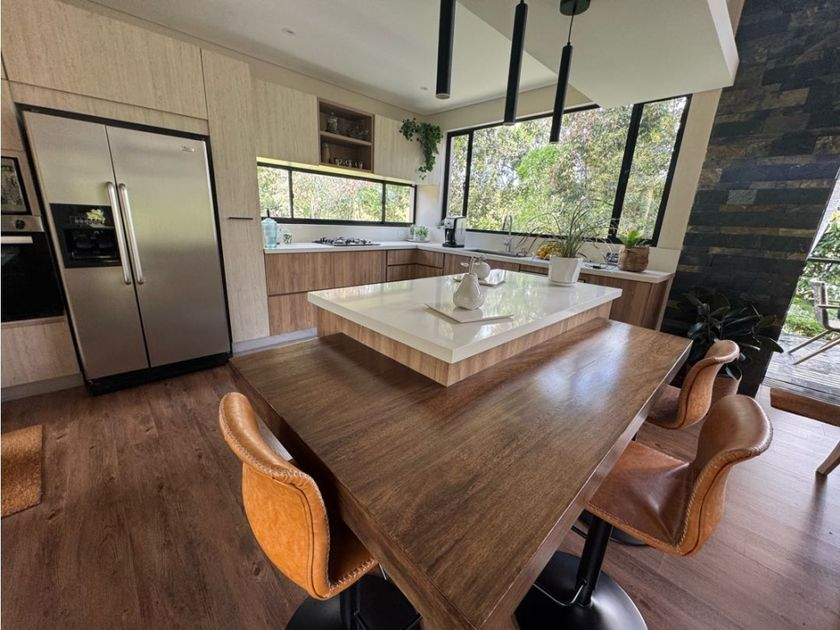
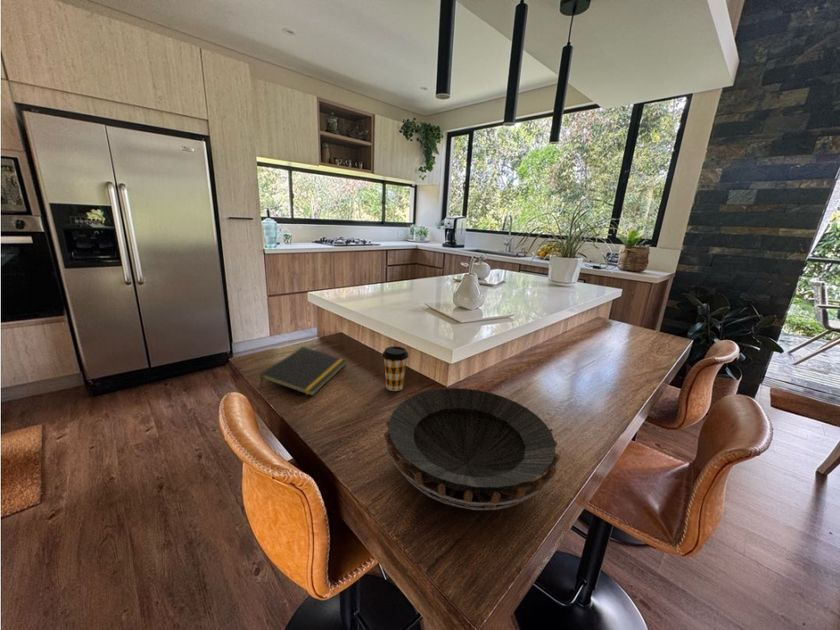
+ decorative bowl [383,387,561,511]
+ notepad [259,346,347,397]
+ coffee cup [381,345,410,392]
